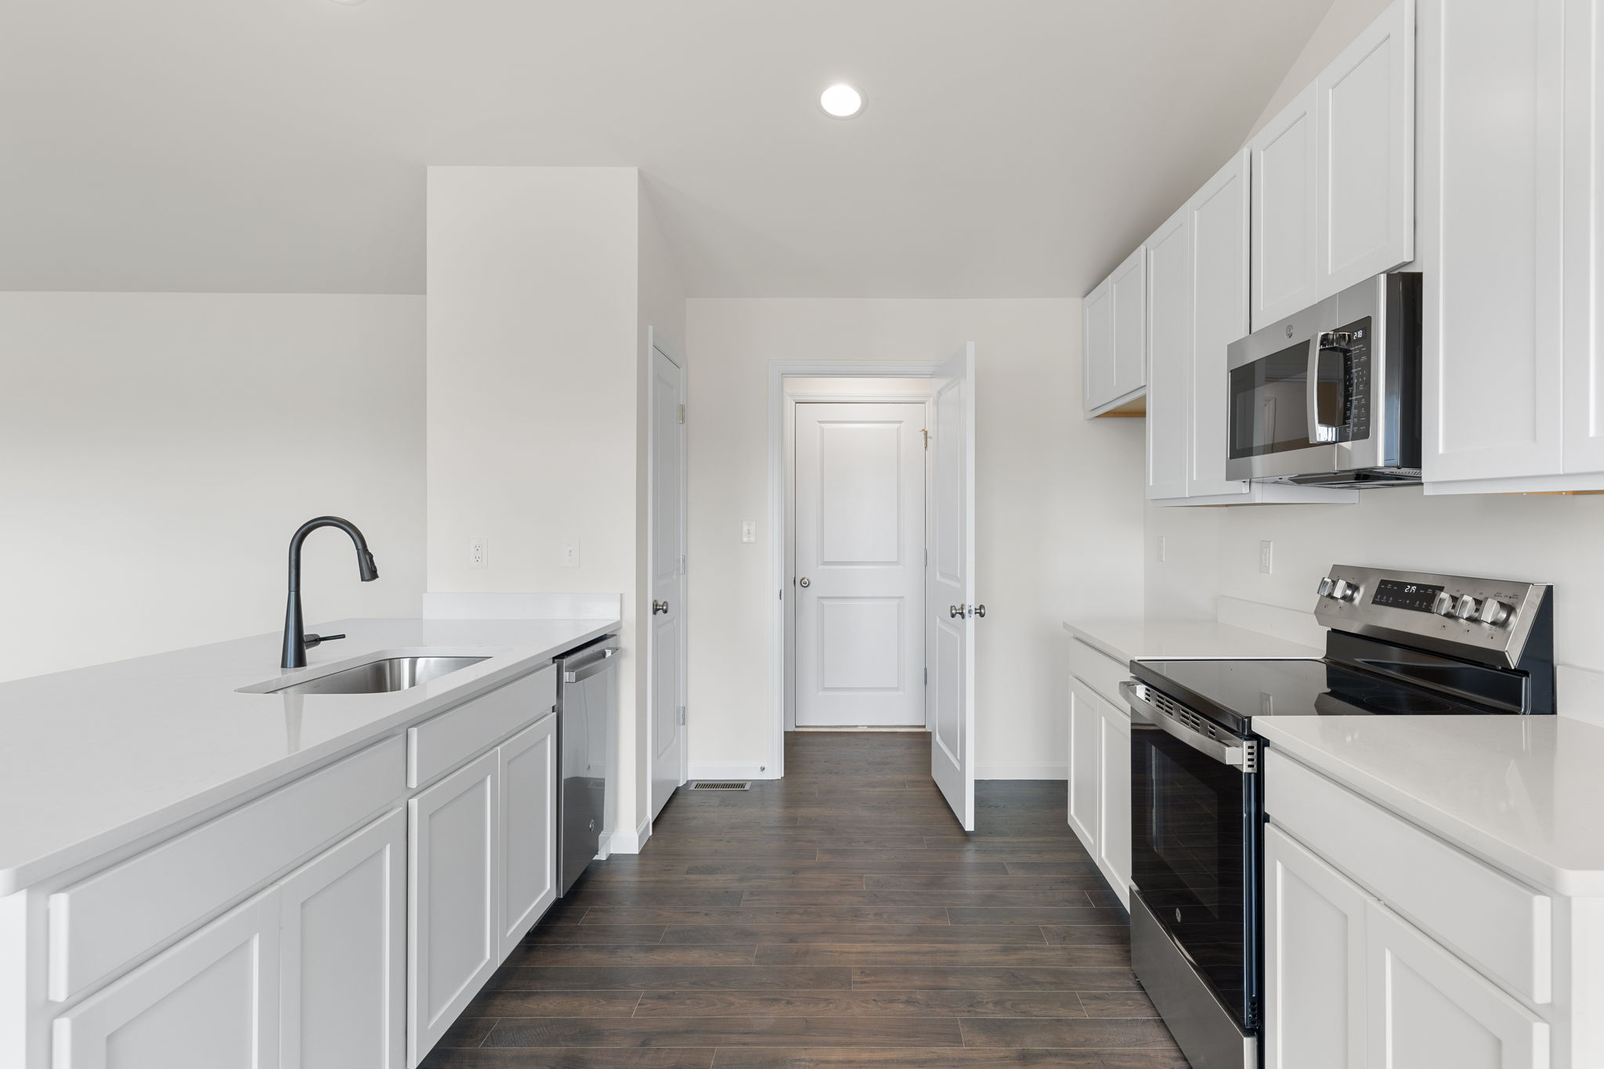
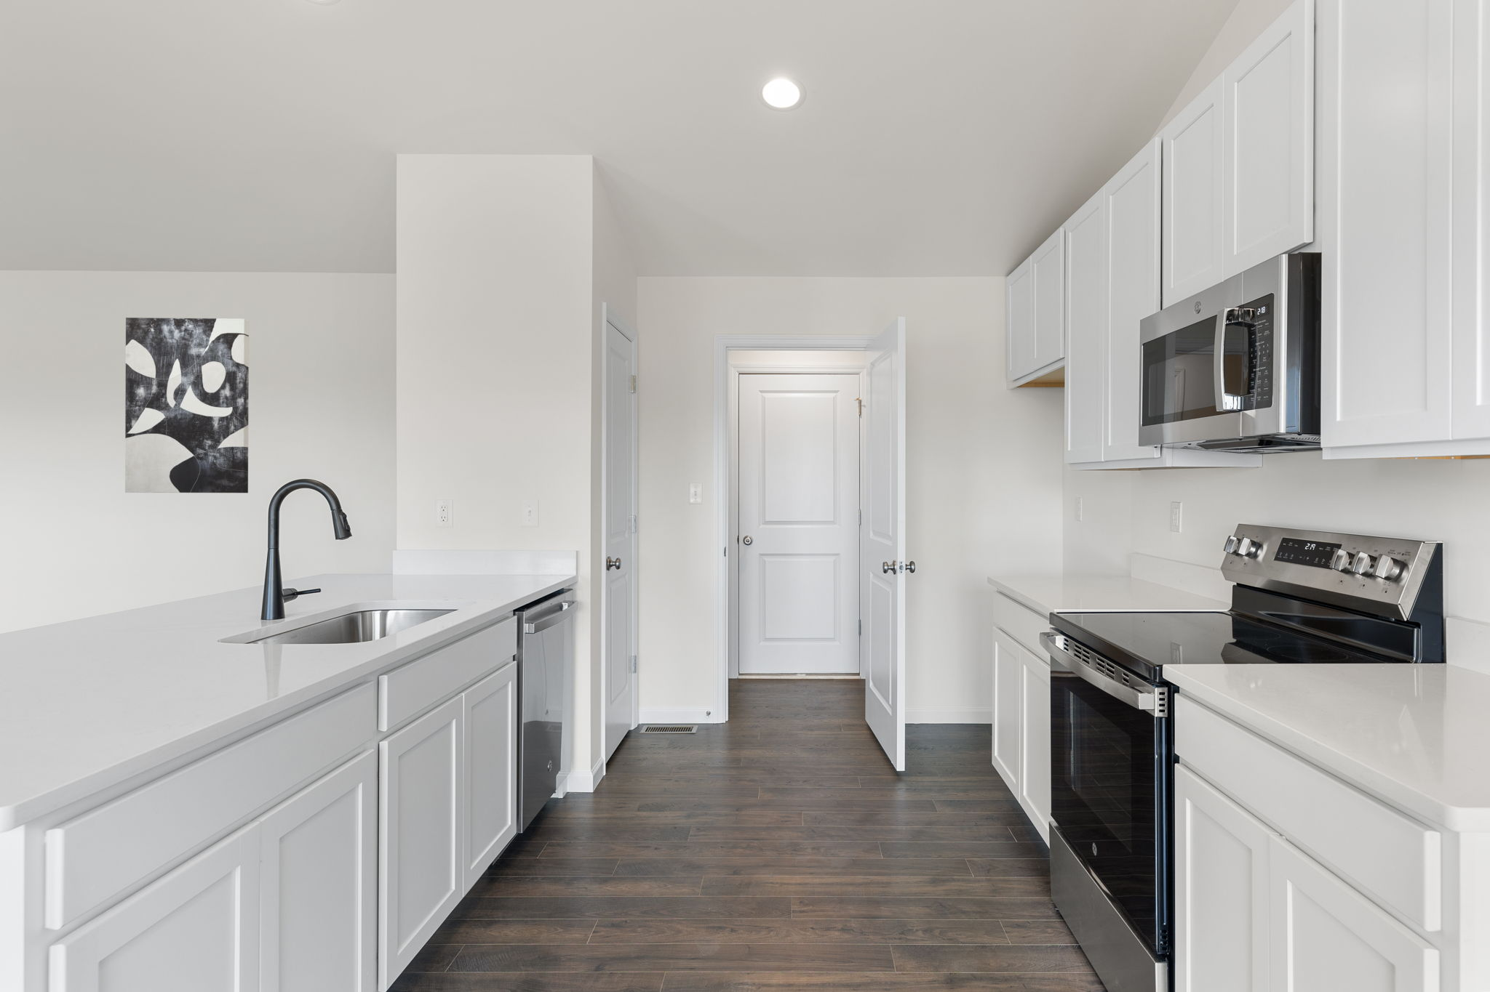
+ wall art [124,317,249,494]
